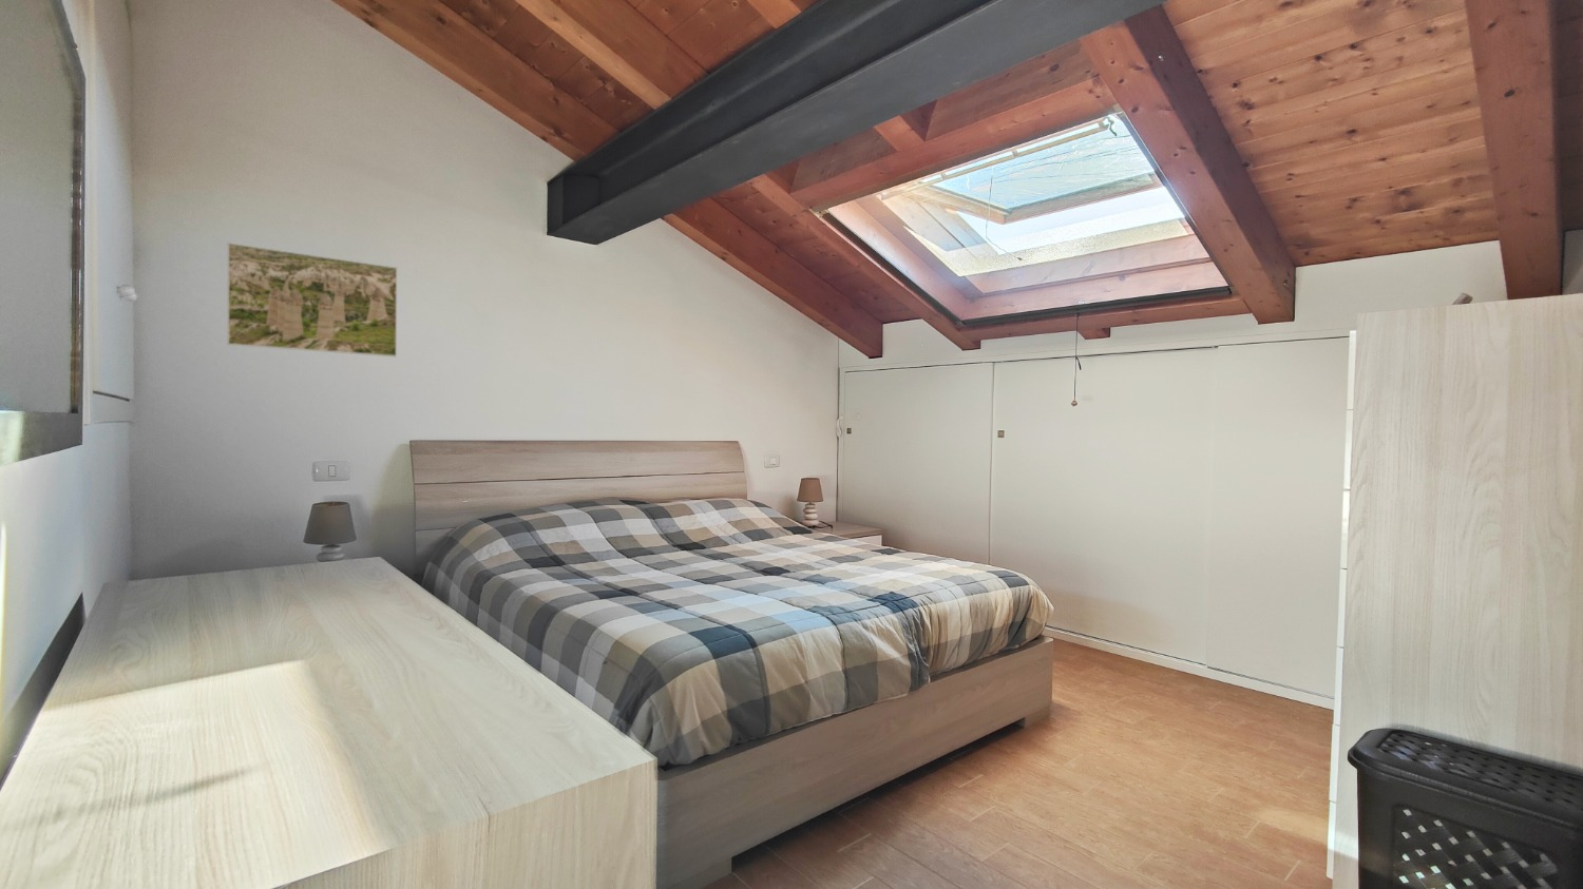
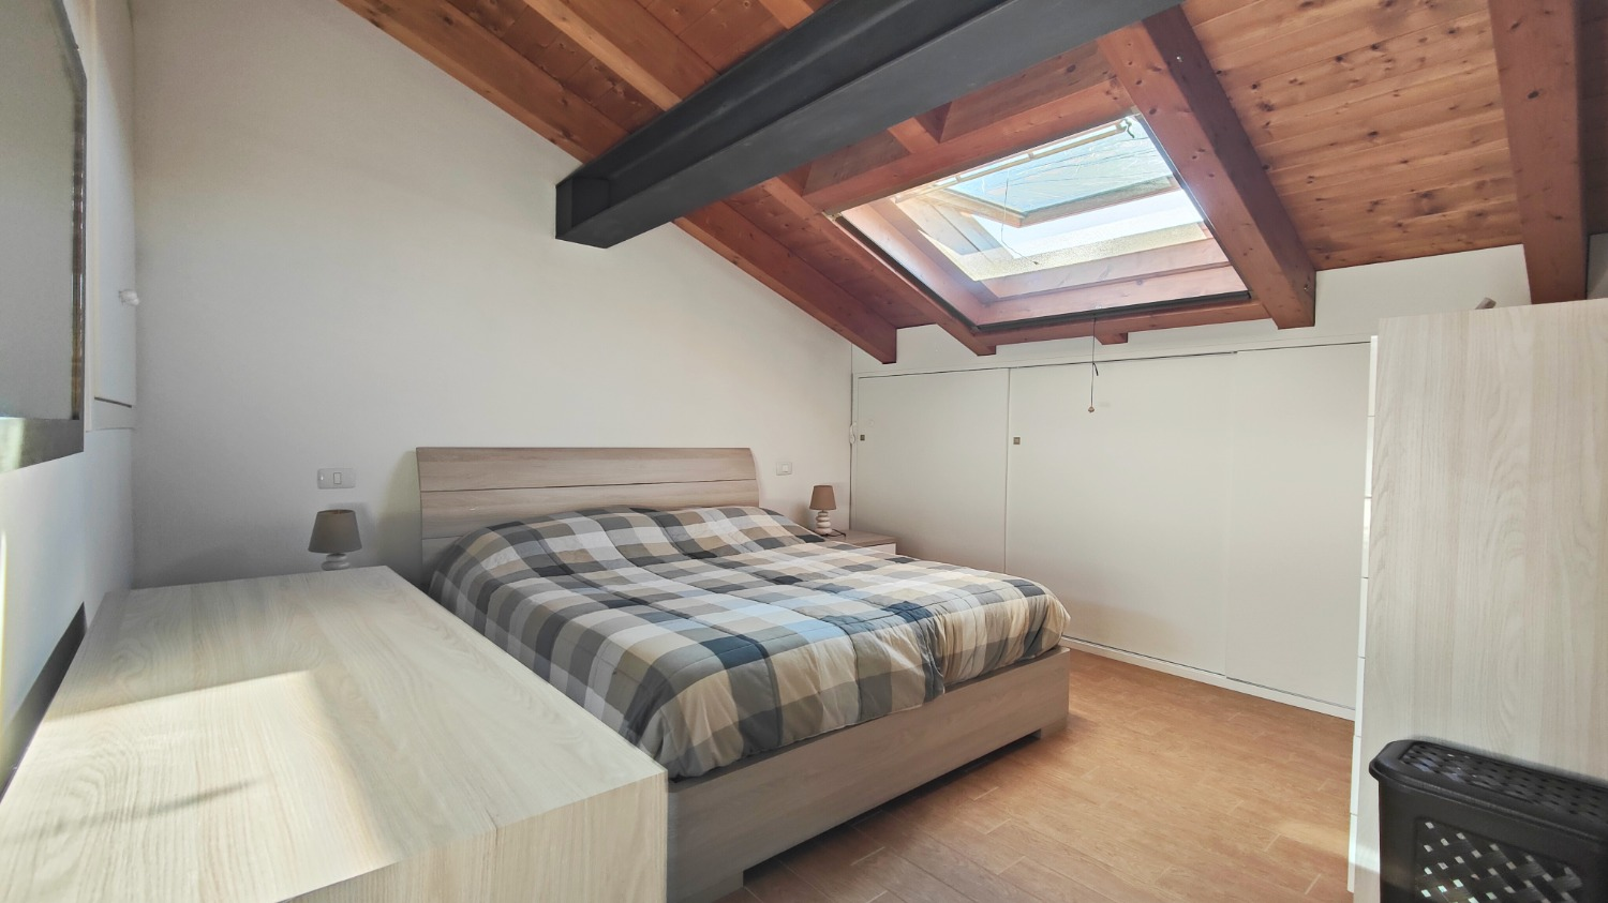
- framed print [226,241,398,358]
